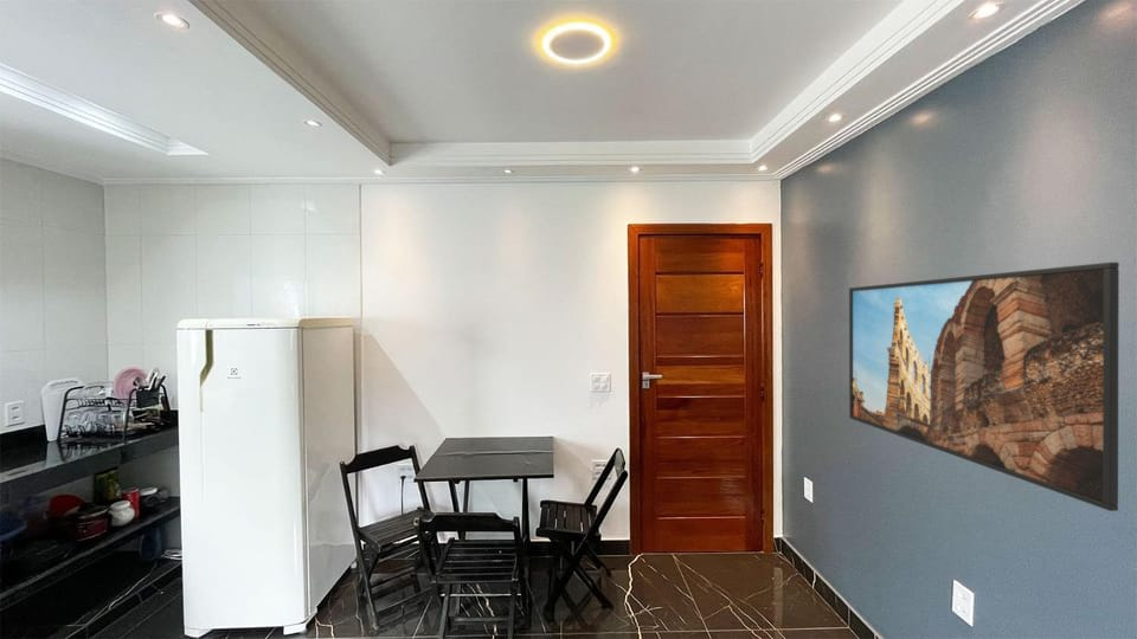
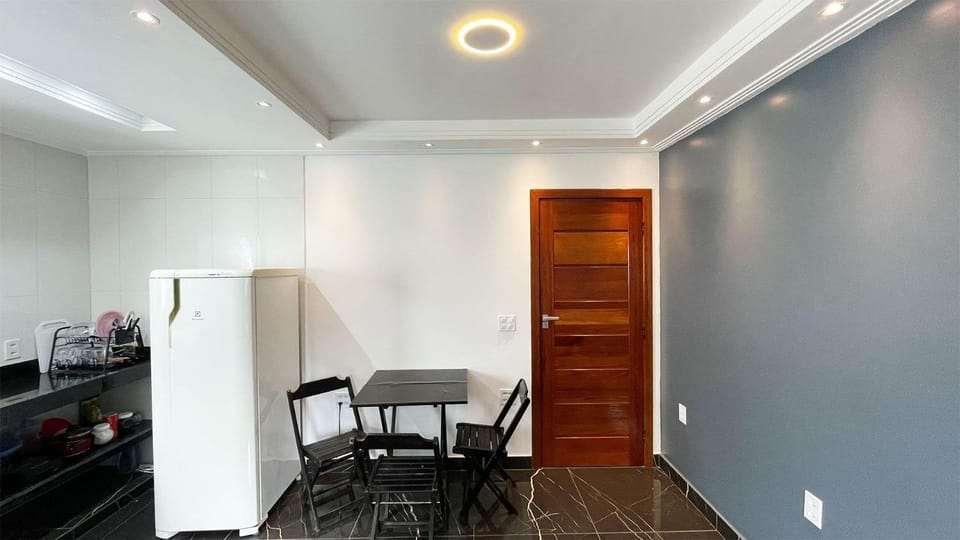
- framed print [848,262,1120,512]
